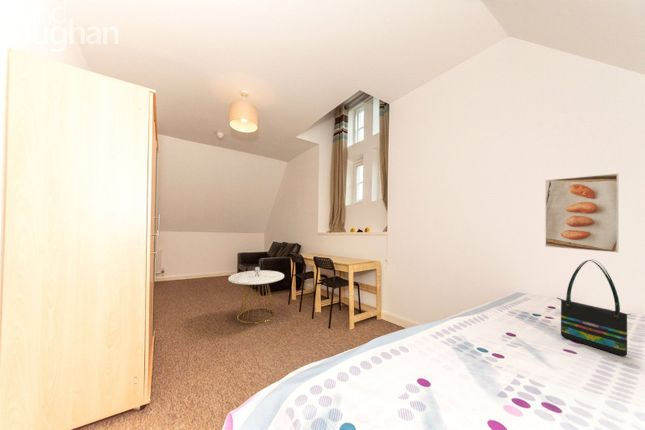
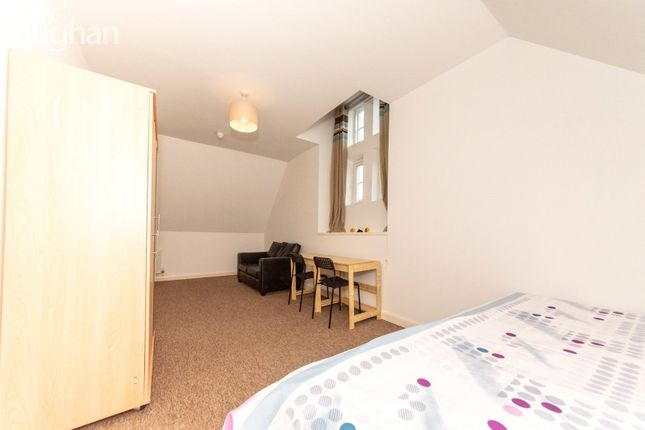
- side table [227,266,285,325]
- tote bag [557,259,631,357]
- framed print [544,172,619,253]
